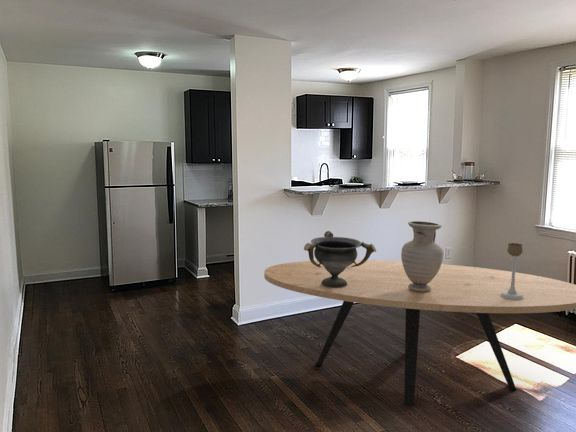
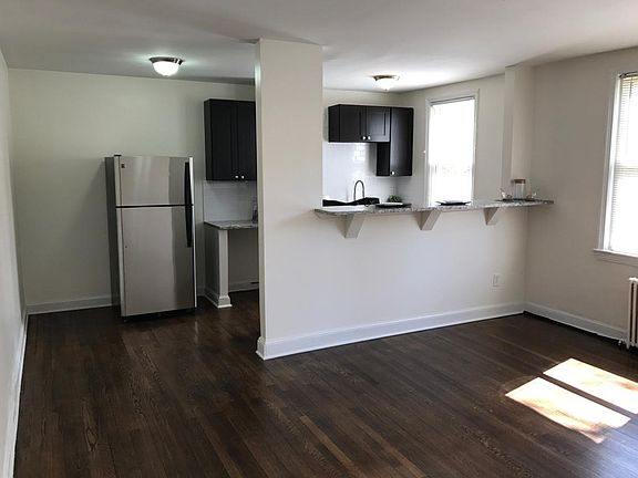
- candle holder [500,242,524,300]
- vase [400,220,444,292]
- decorative bowl [303,230,377,288]
- dining table [263,259,576,406]
